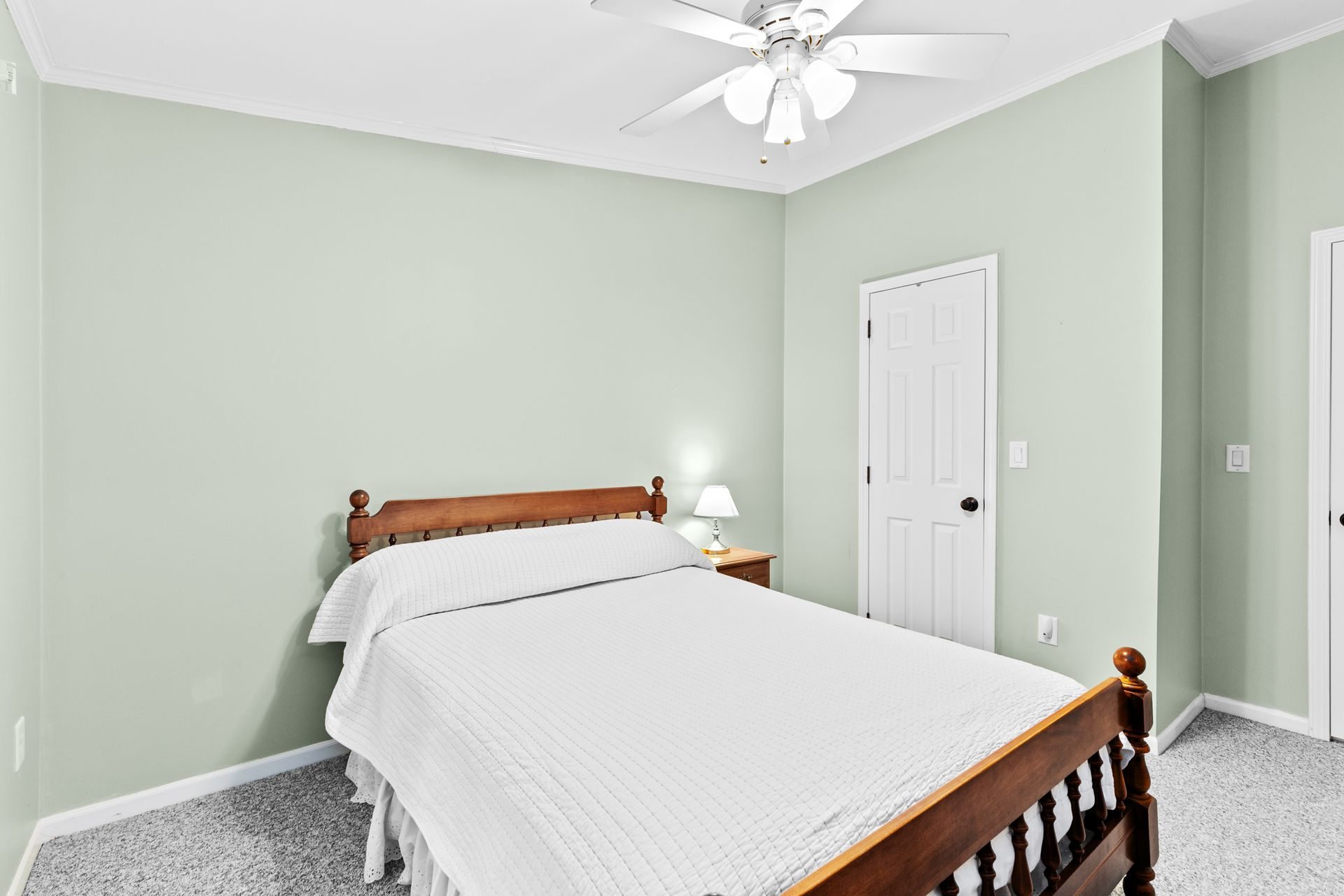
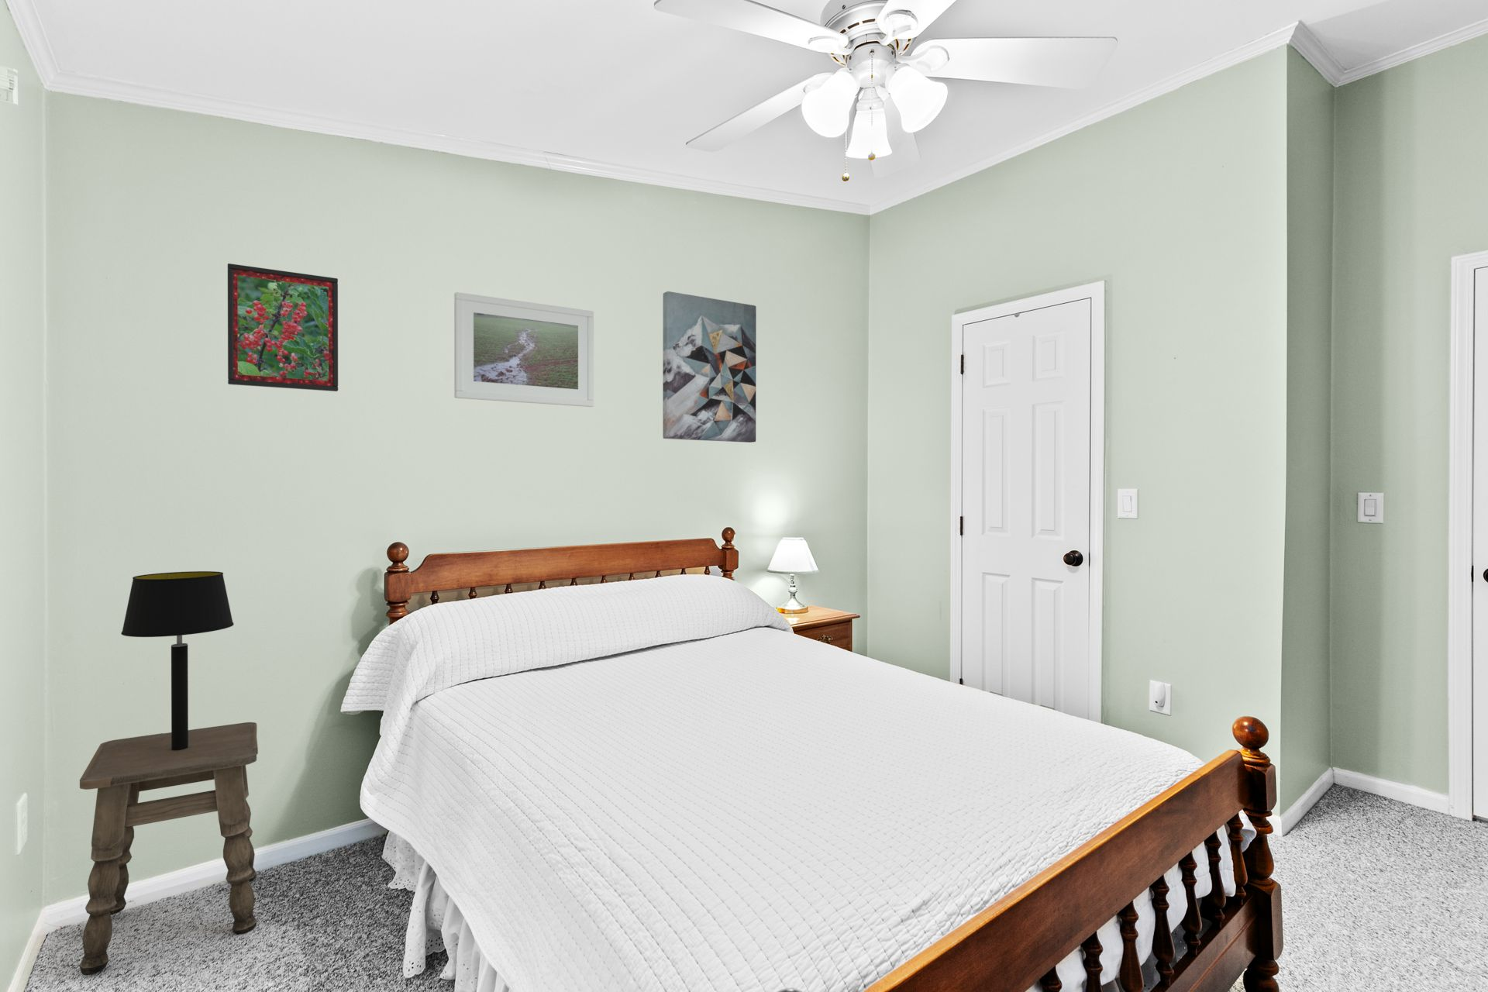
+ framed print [227,262,339,392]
+ wall art [662,290,757,443]
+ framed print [453,291,595,407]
+ table lamp [121,570,235,751]
+ side table [79,722,259,976]
